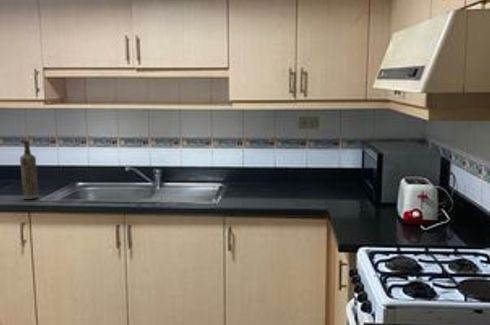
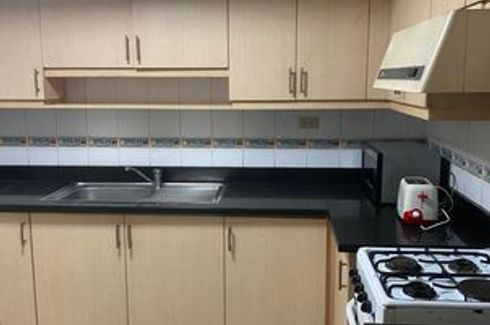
- bottle [19,139,39,200]
